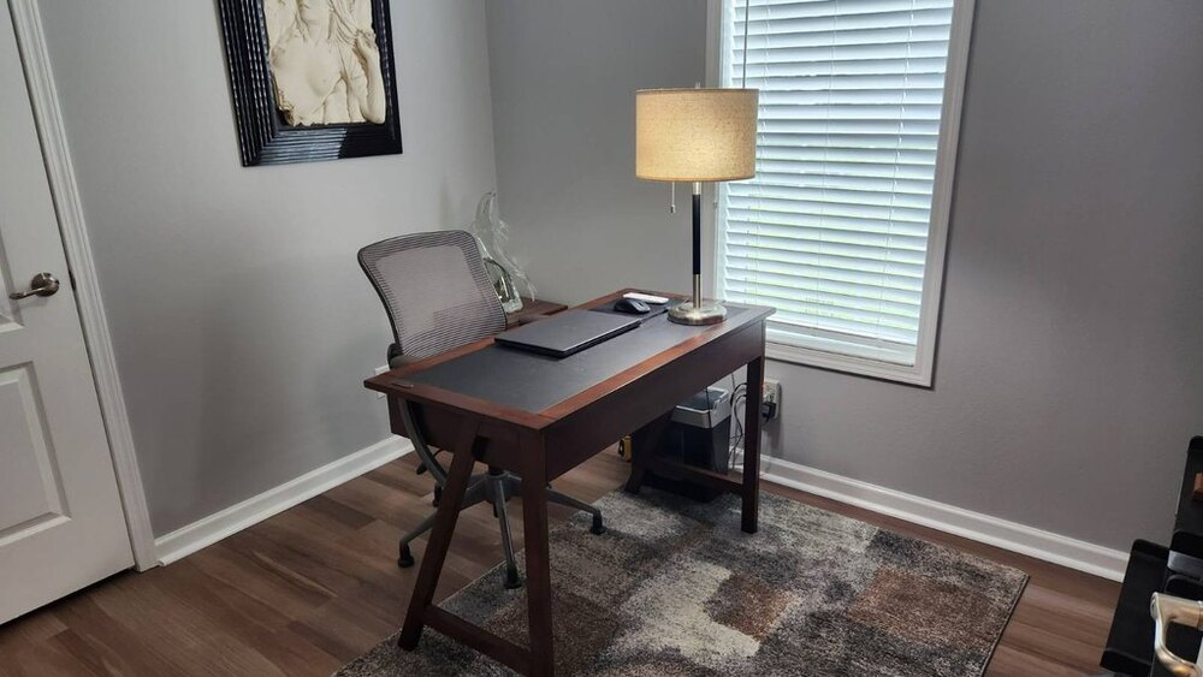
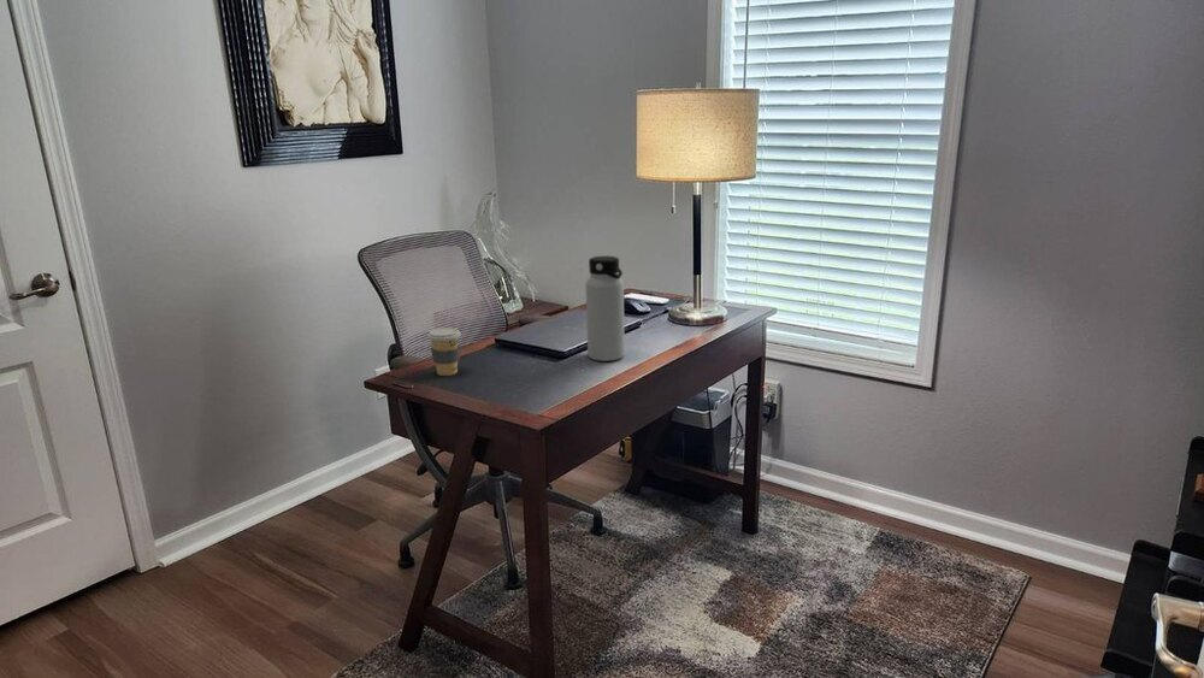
+ water bottle [585,255,626,362]
+ coffee cup [426,326,462,377]
